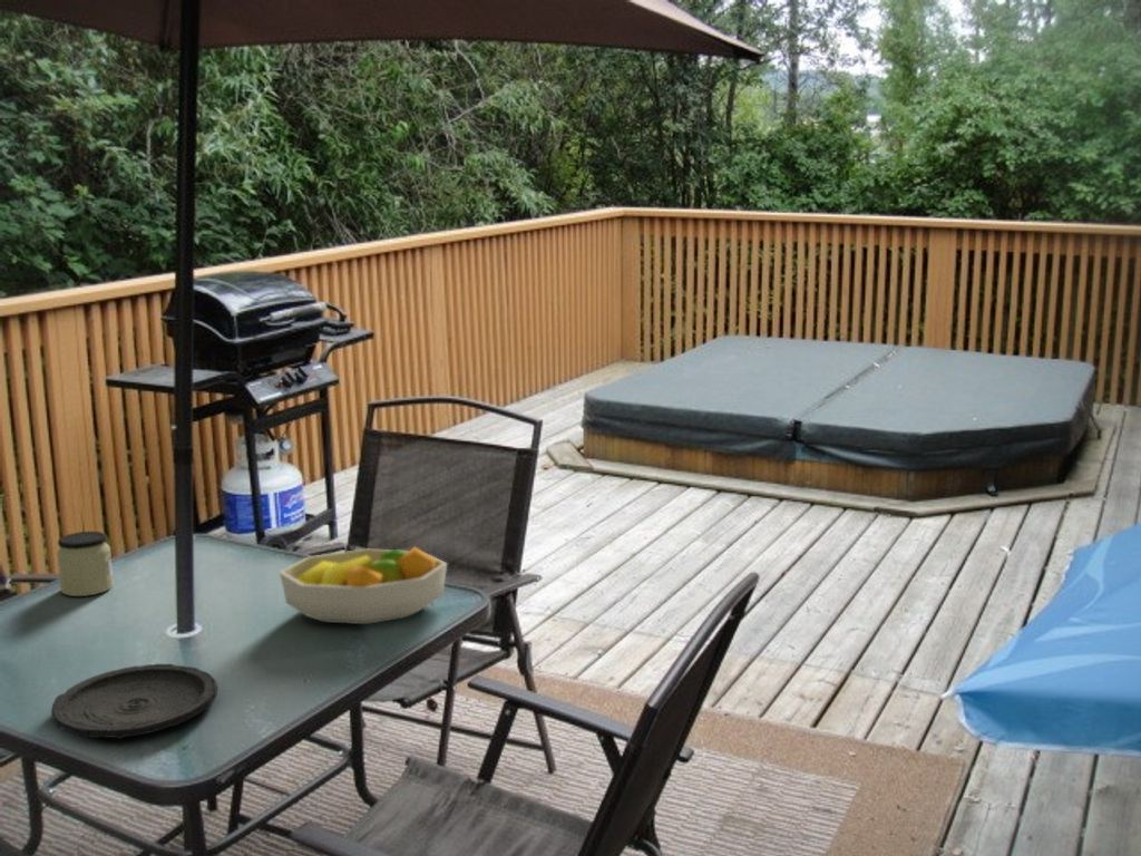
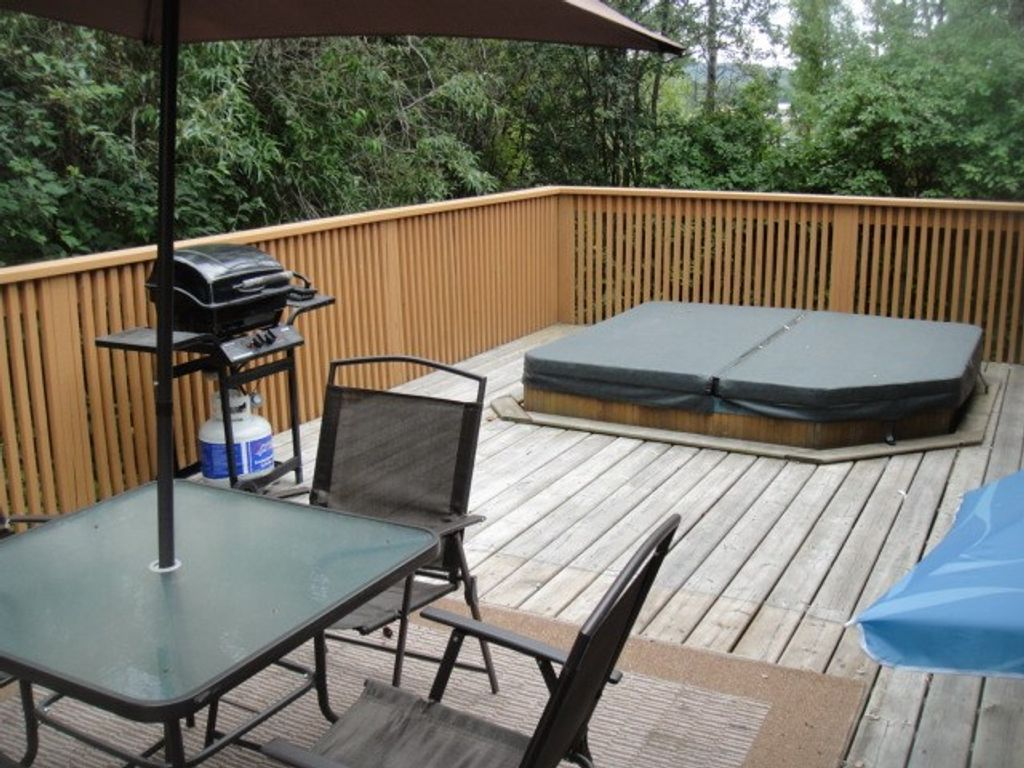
- jar [56,531,115,597]
- fruit bowl [279,545,448,625]
- plate [50,663,218,740]
